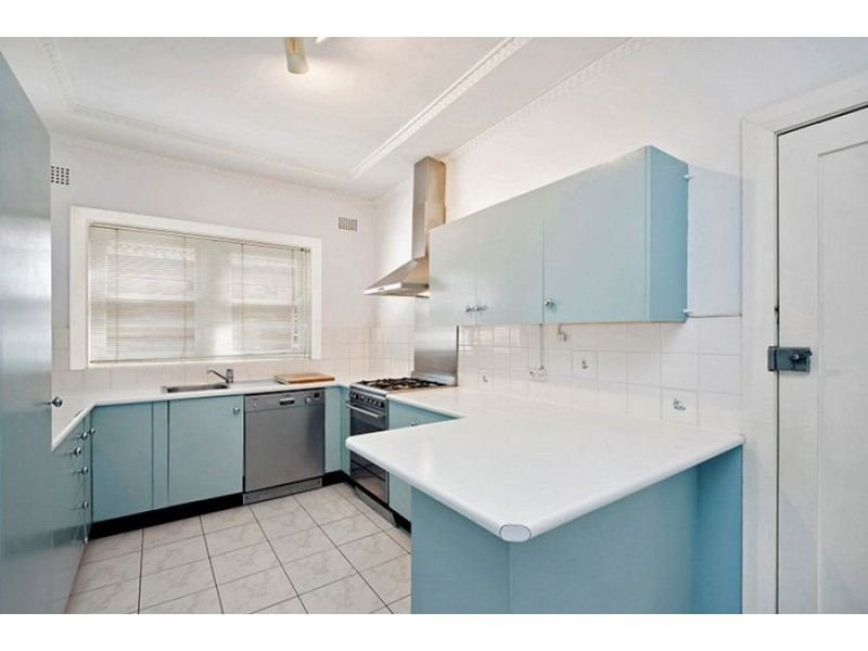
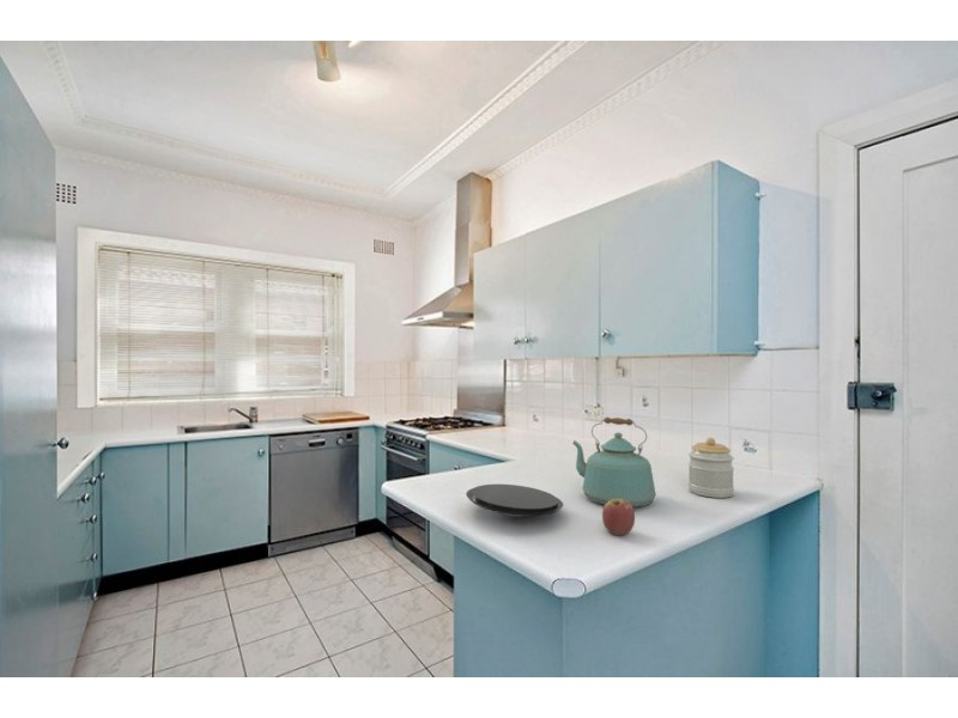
+ kettle [571,415,656,509]
+ plate [465,483,564,517]
+ apple [601,499,636,536]
+ jar [687,437,735,499]
